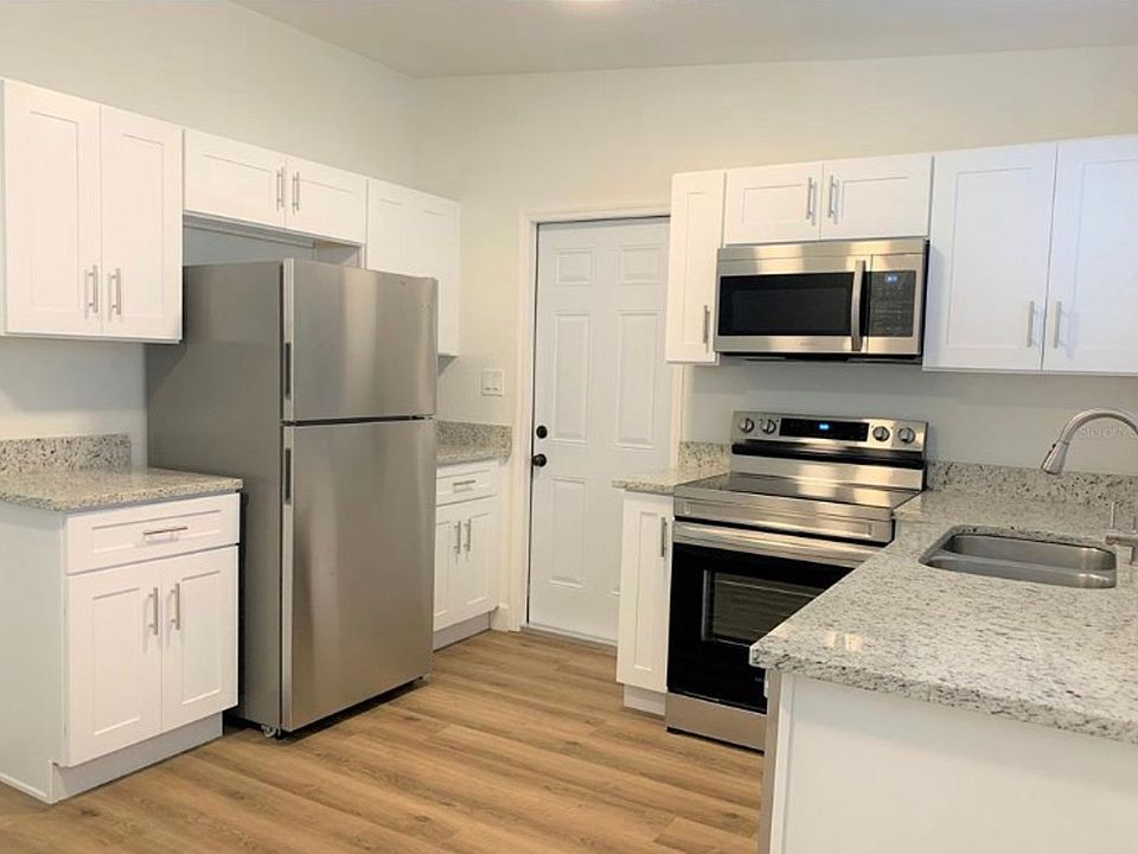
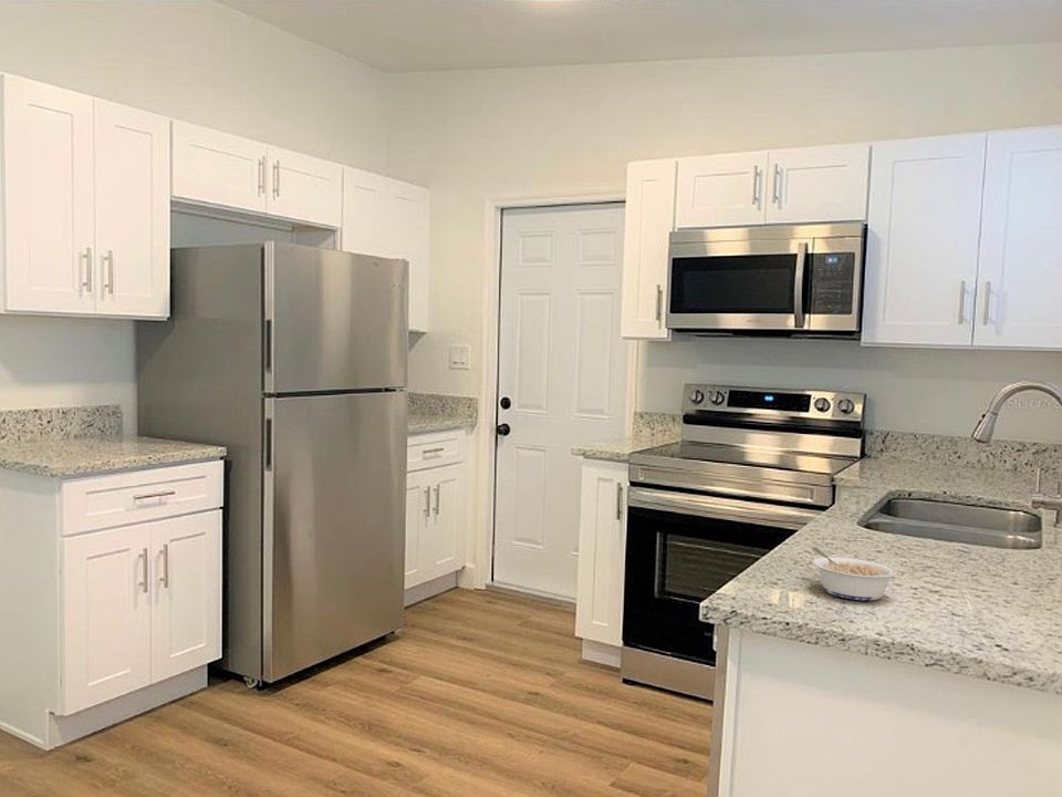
+ legume [811,547,898,601]
